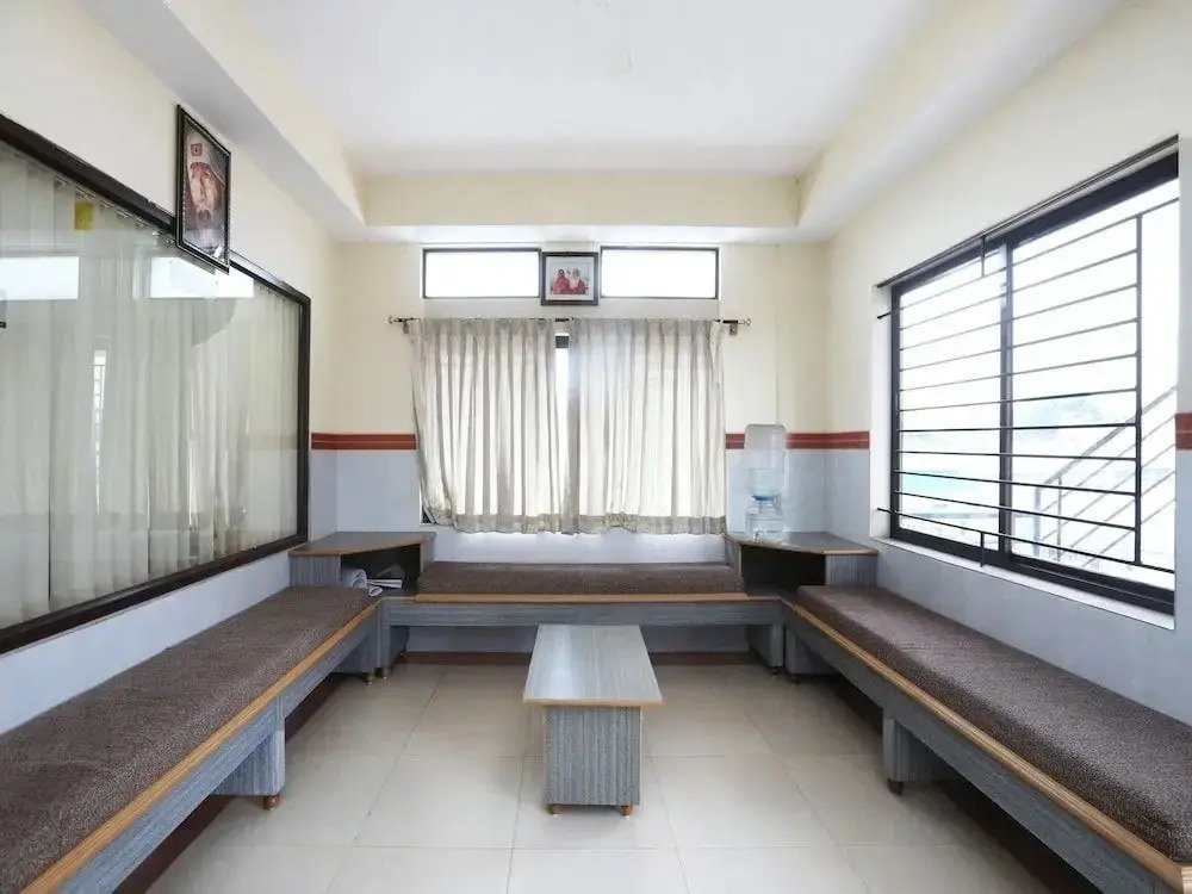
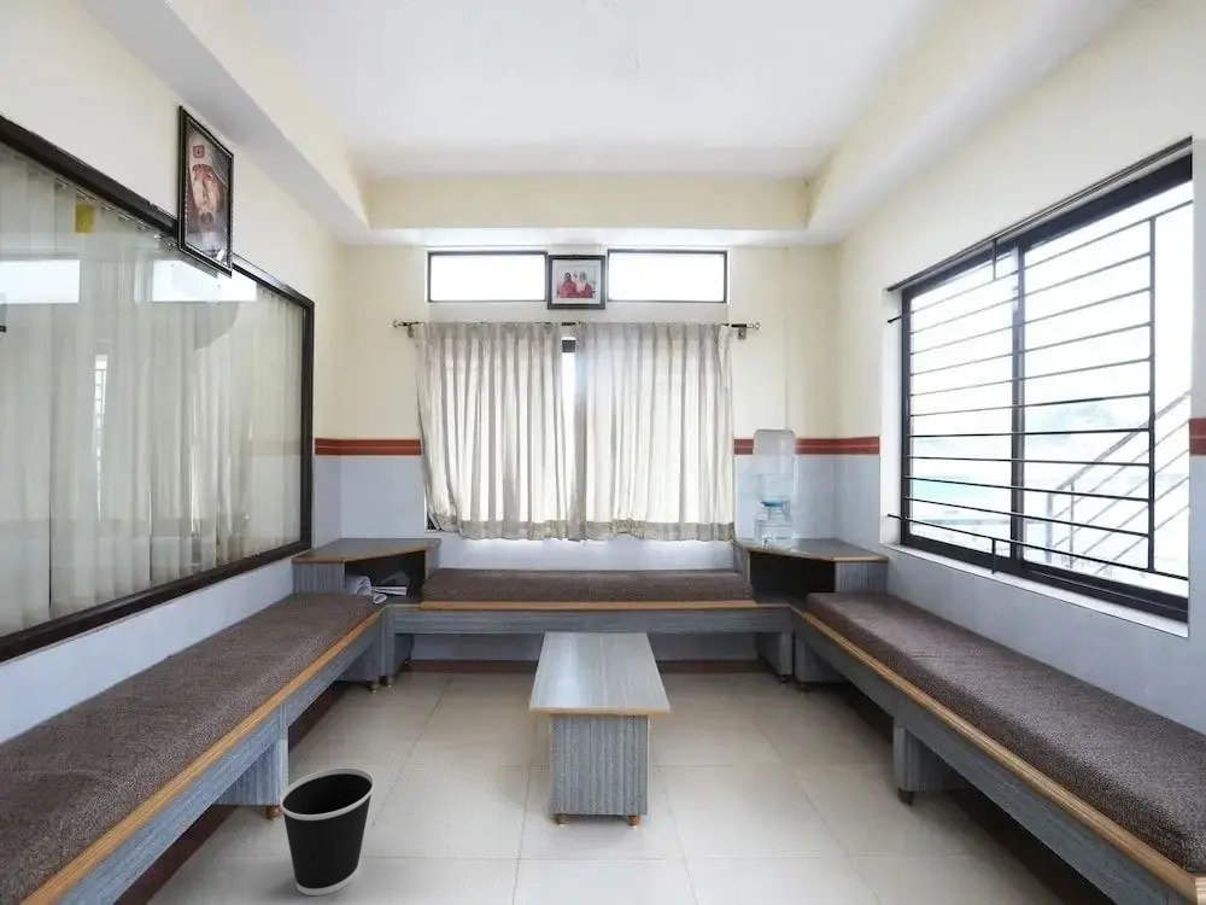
+ wastebasket [279,766,375,897]
